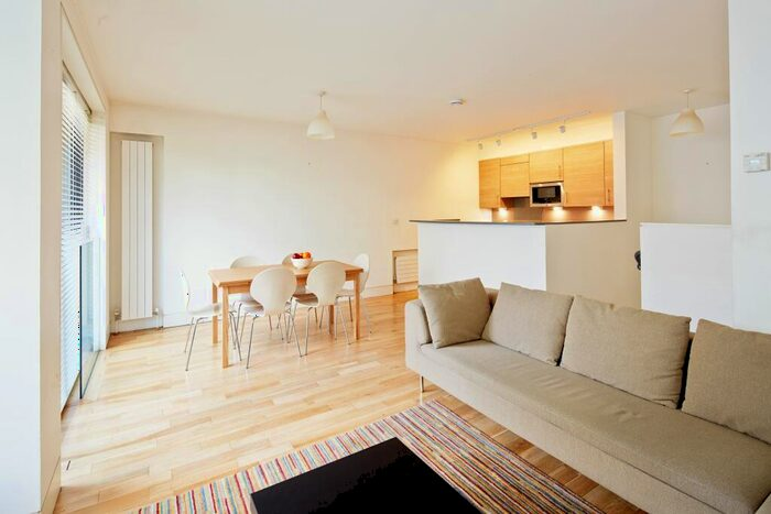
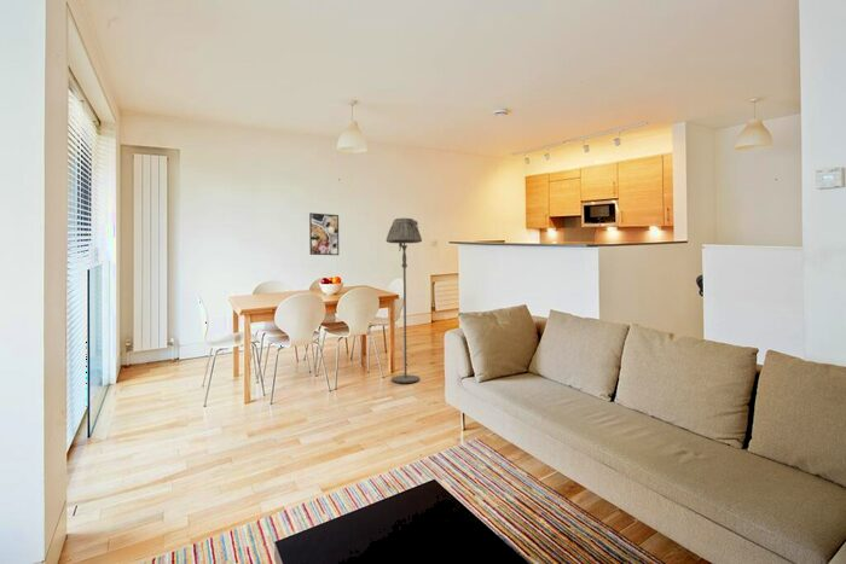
+ floor lamp [386,217,423,384]
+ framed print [308,211,340,256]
